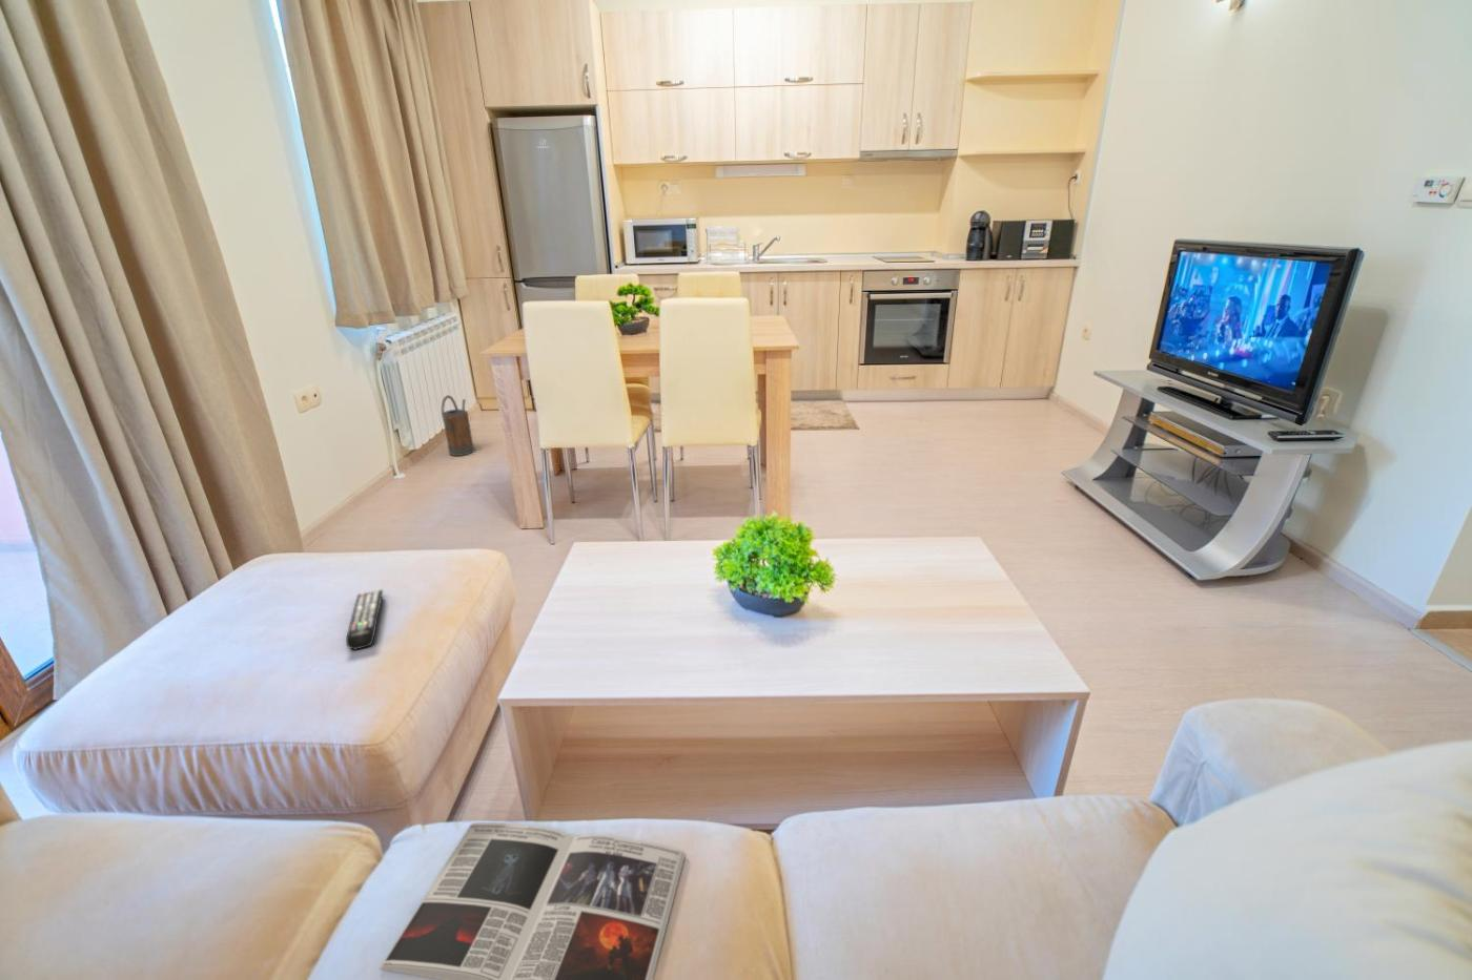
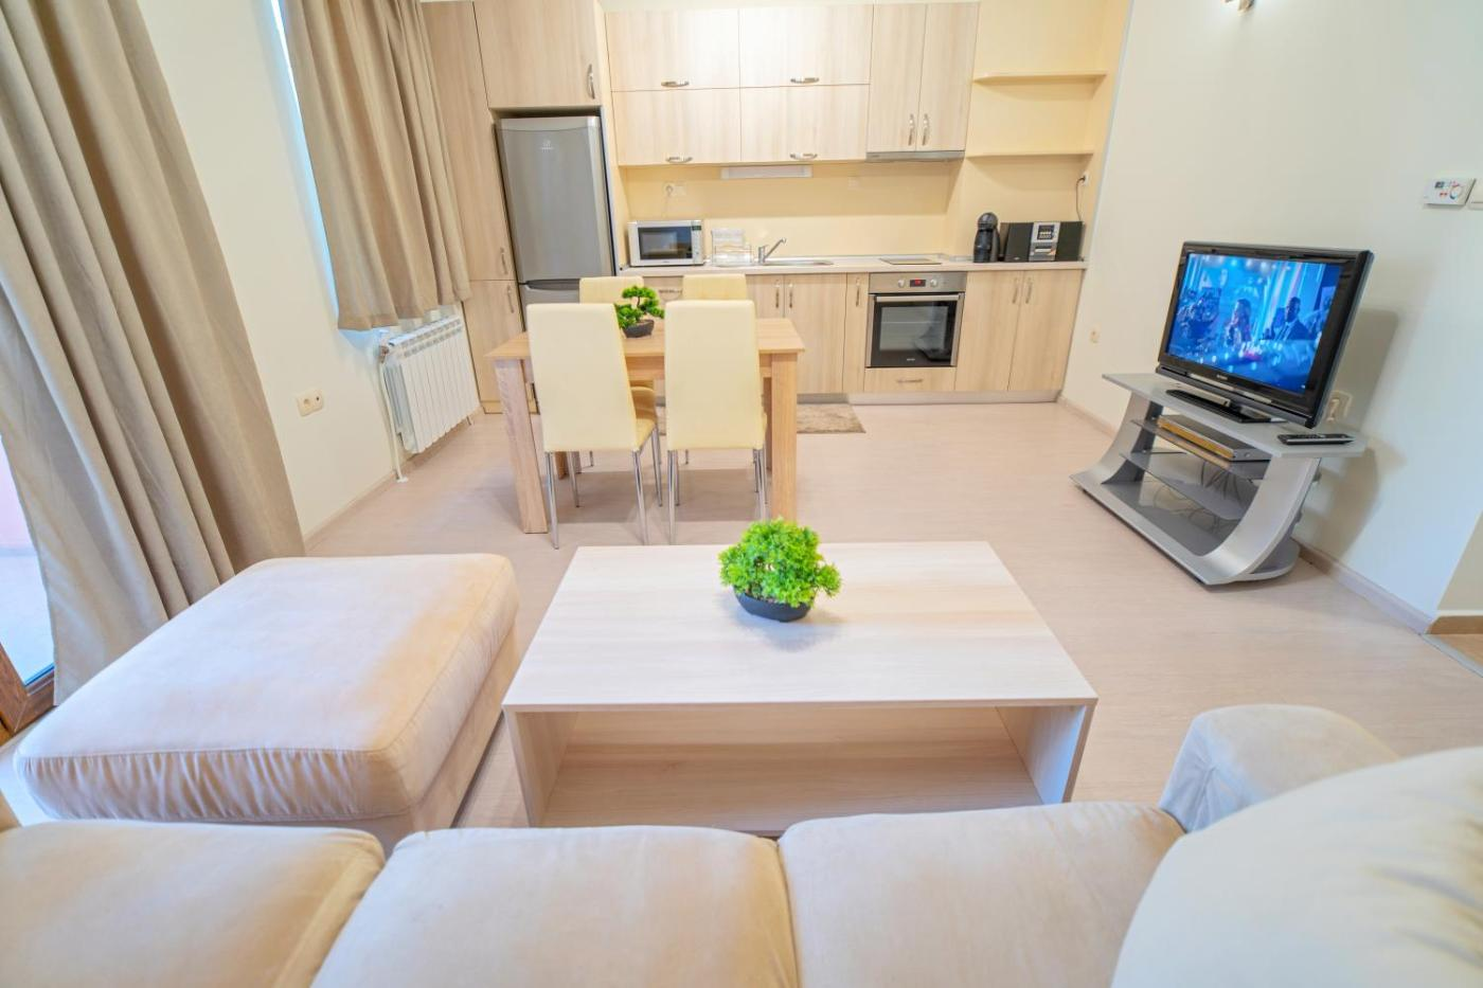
- watering can [441,394,475,457]
- remote control [345,590,384,651]
- magazine [379,822,686,980]
